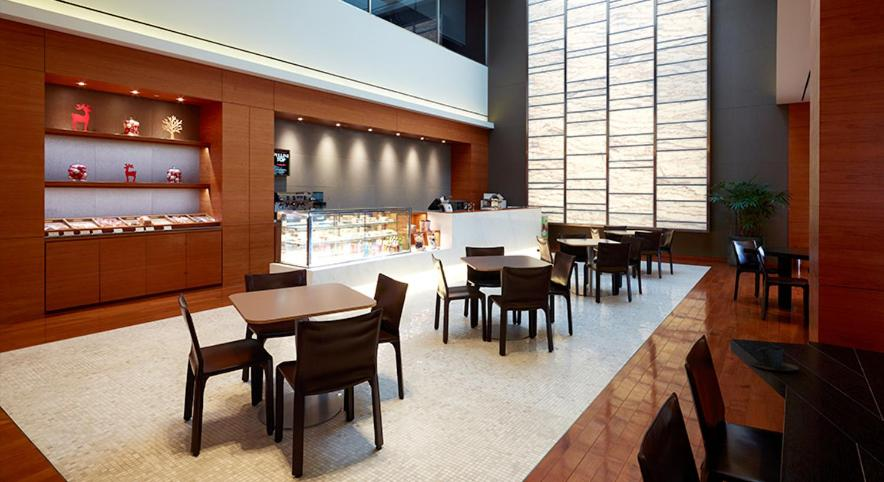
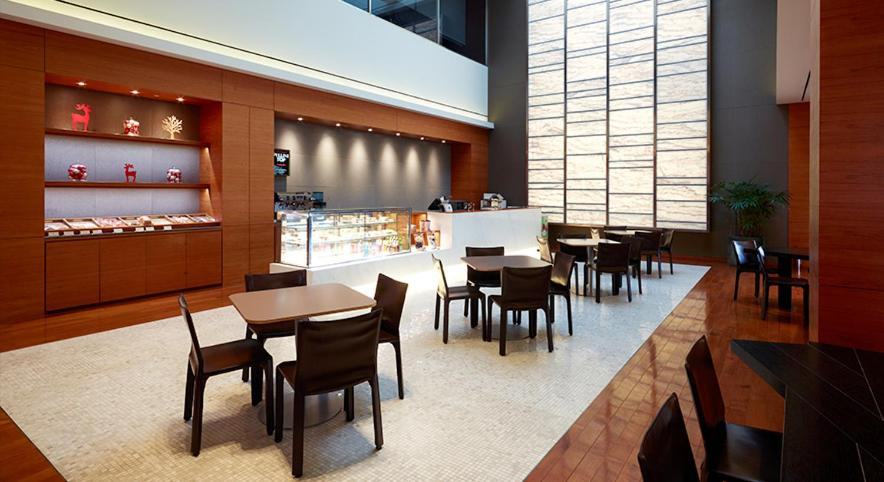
- cup [748,345,799,372]
